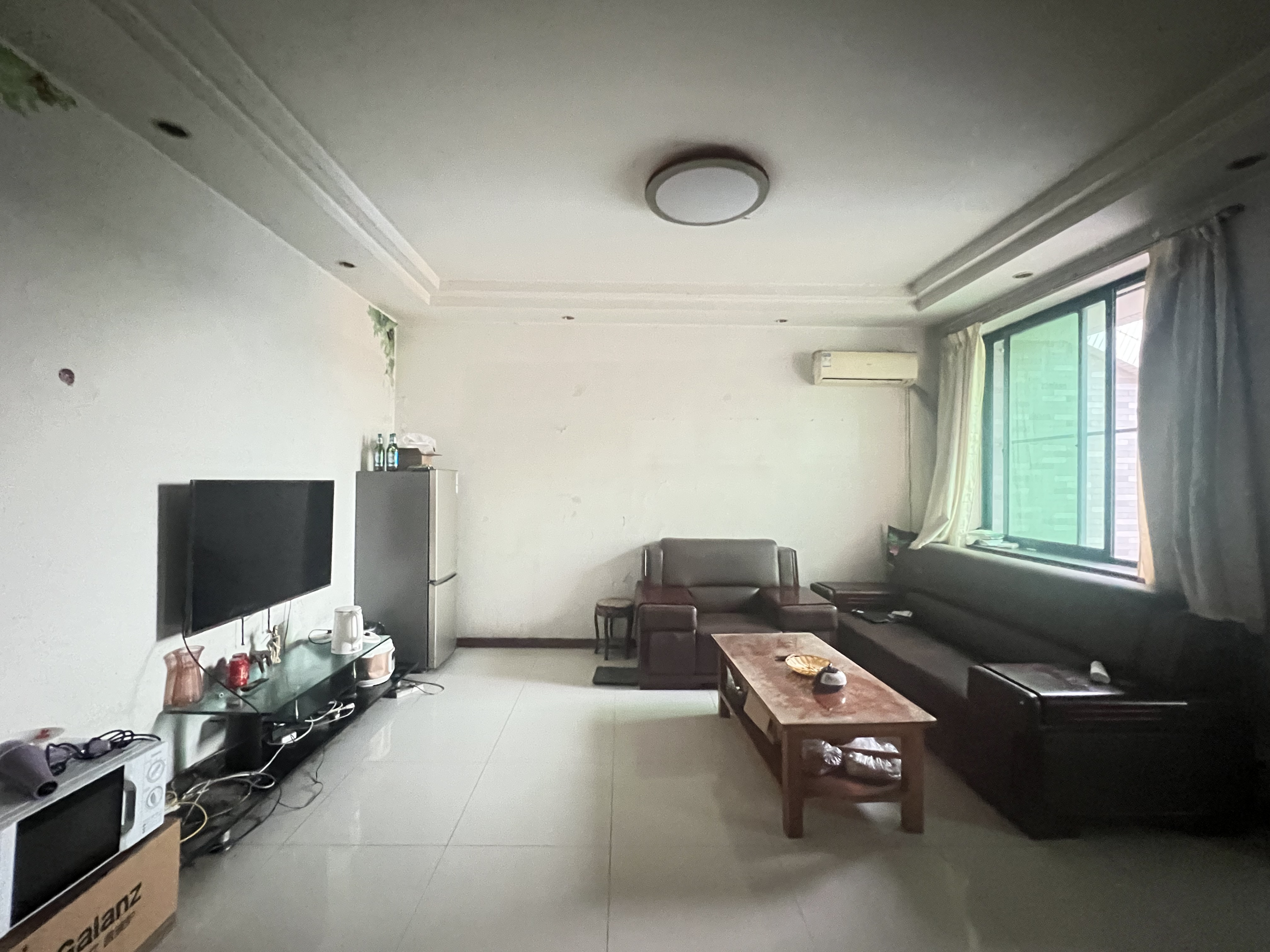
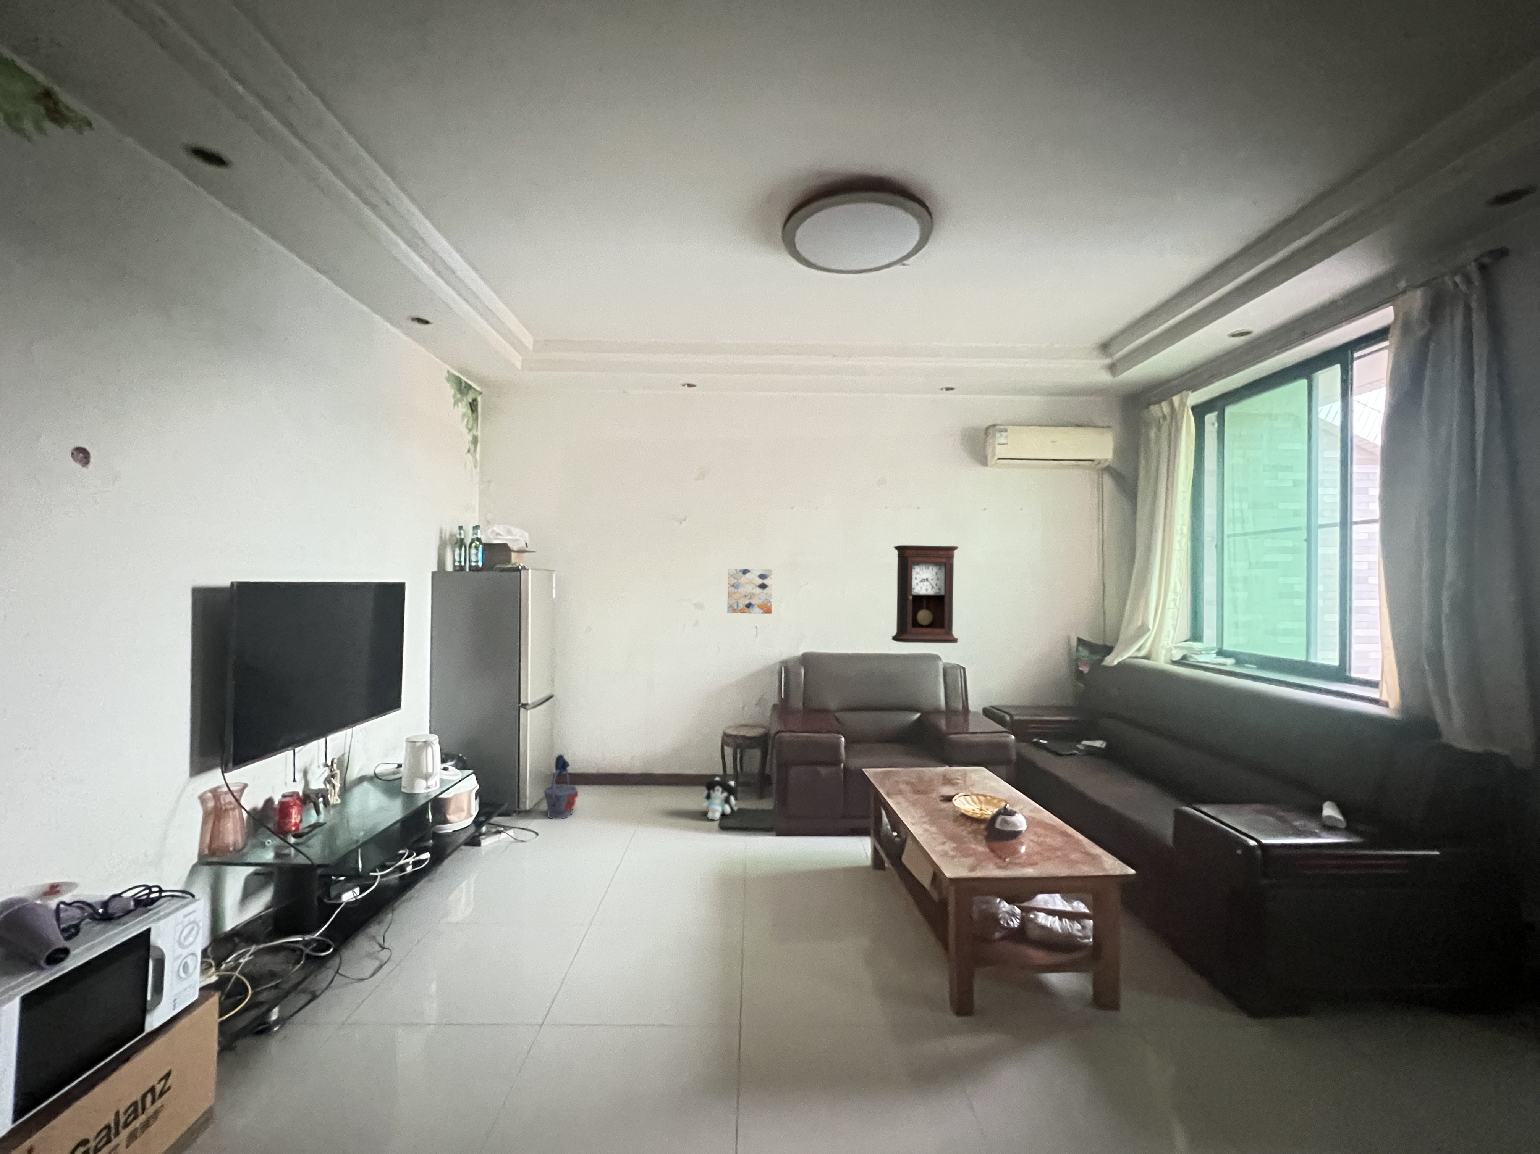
+ pendulum clock [891,545,959,644]
+ wall art [726,569,772,615]
+ plush toy [702,777,738,821]
+ bucket [543,754,578,819]
